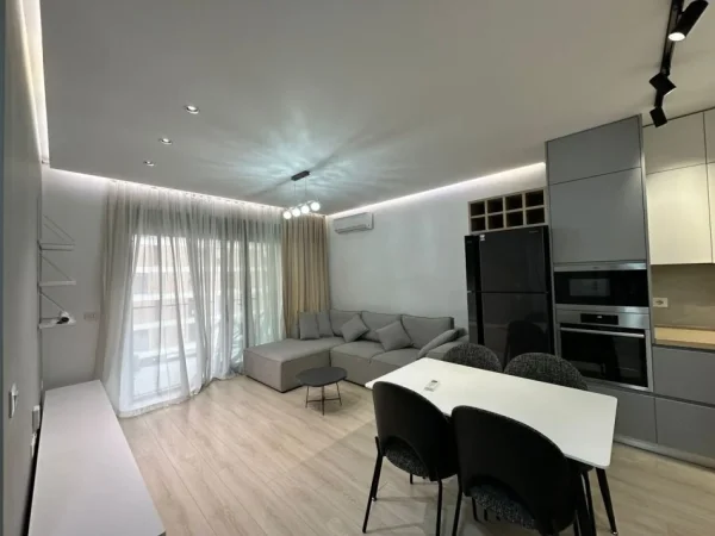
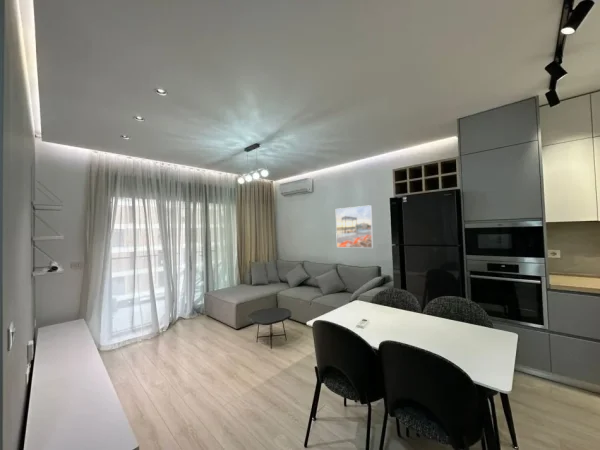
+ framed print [335,204,374,249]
